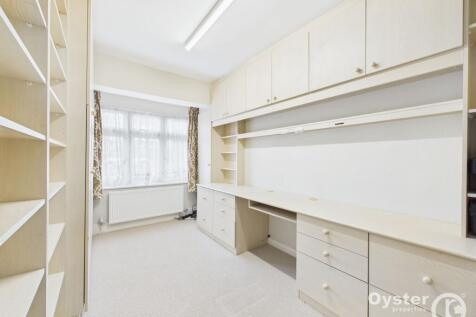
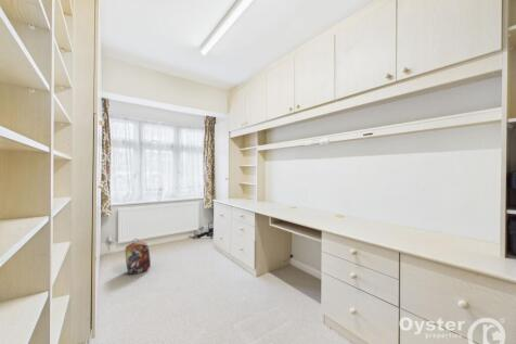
+ backpack [125,238,152,276]
